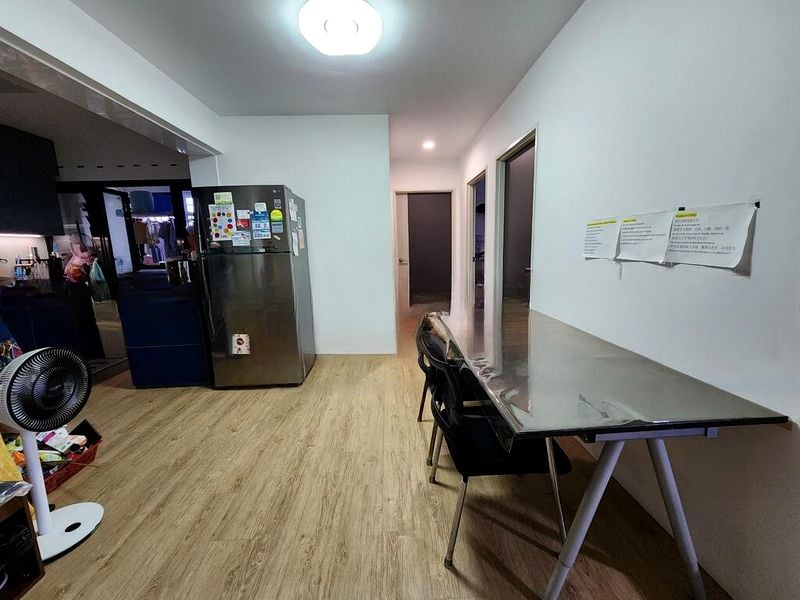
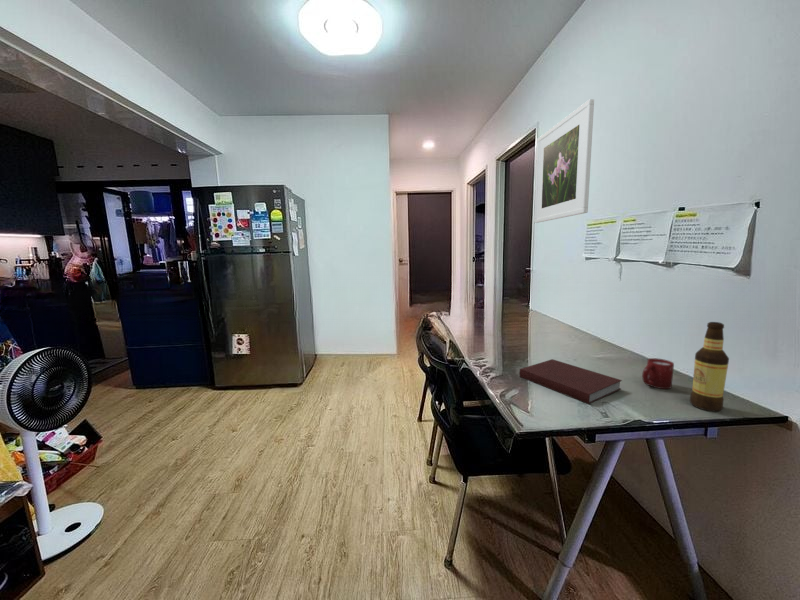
+ notebook [518,358,623,405]
+ cup [641,357,675,390]
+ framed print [533,98,595,224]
+ bottle [689,321,730,412]
